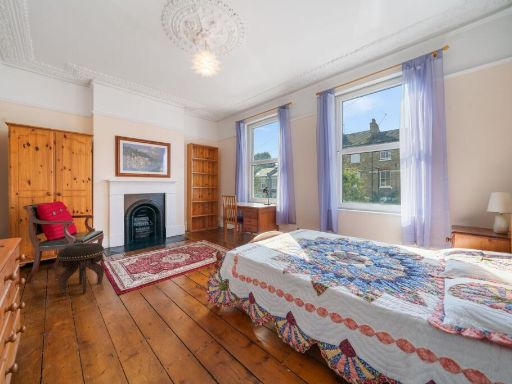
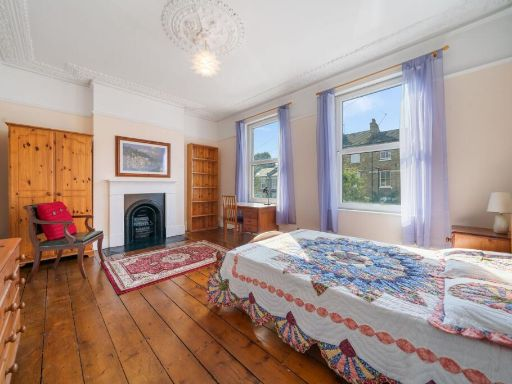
- footstool [57,242,105,294]
